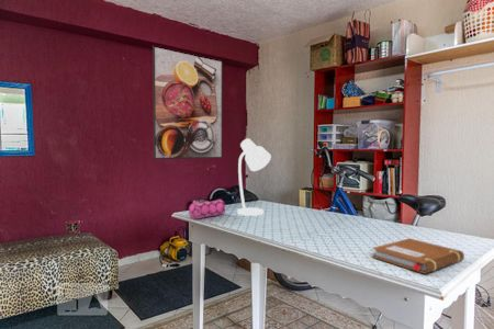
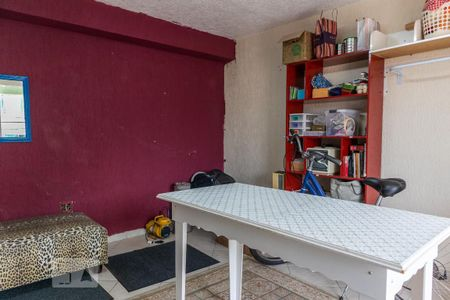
- pencil case [188,198,226,220]
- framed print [151,45,224,160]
- notebook [371,237,465,275]
- desk lamp [236,137,272,217]
